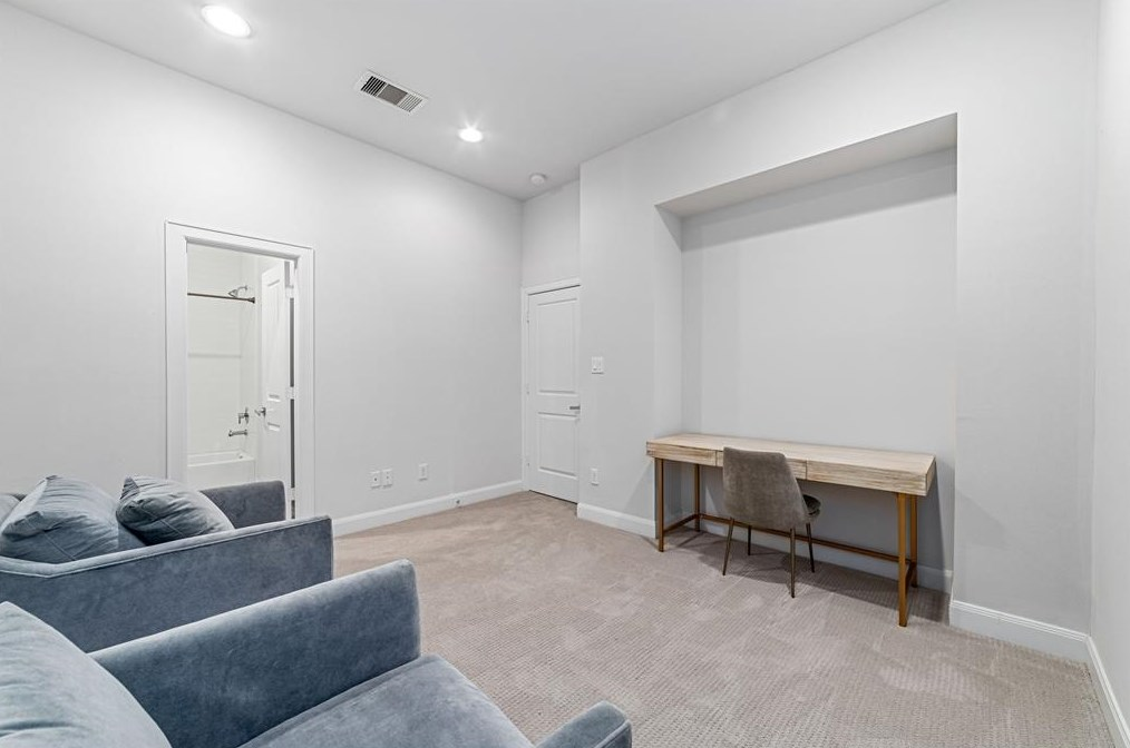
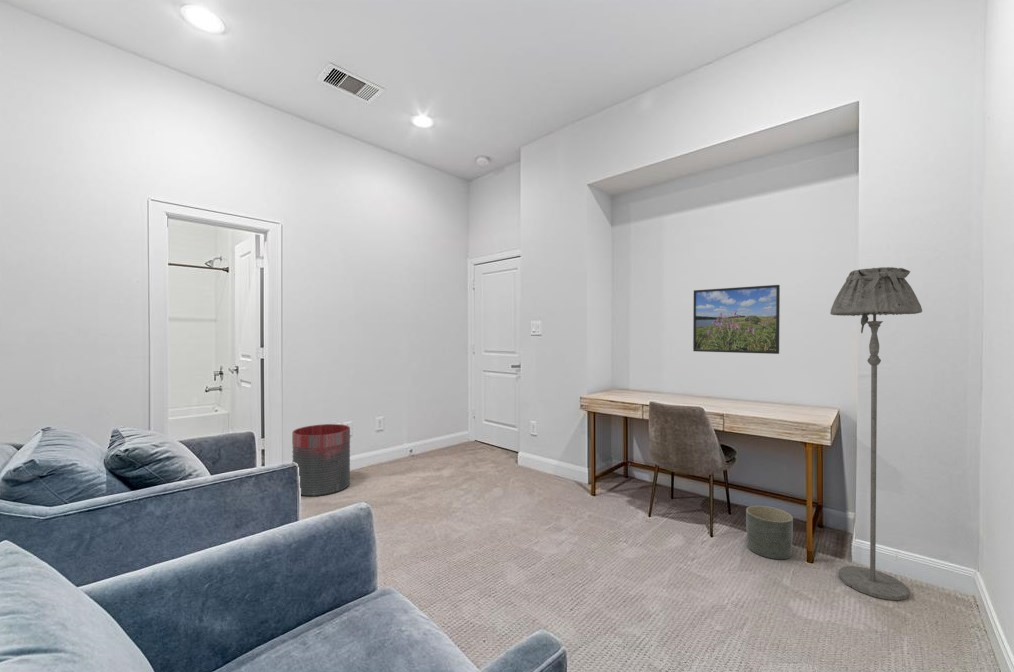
+ planter [745,505,794,560]
+ floor lamp [829,266,923,601]
+ trash can [291,423,351,497]
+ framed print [692,284,781,355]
